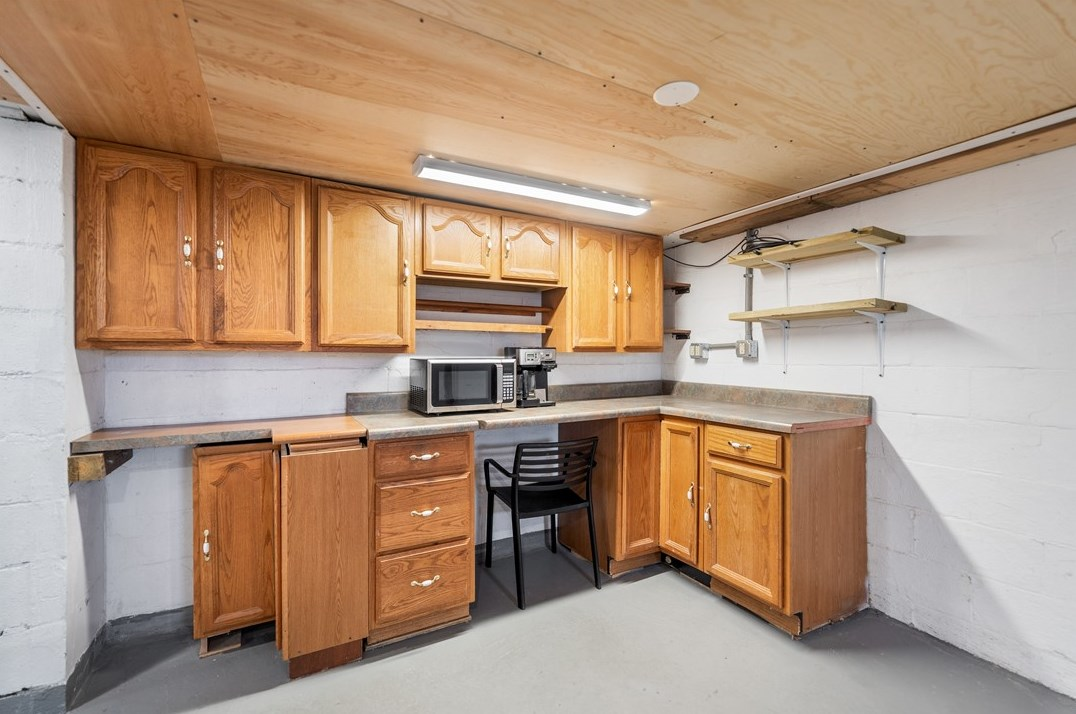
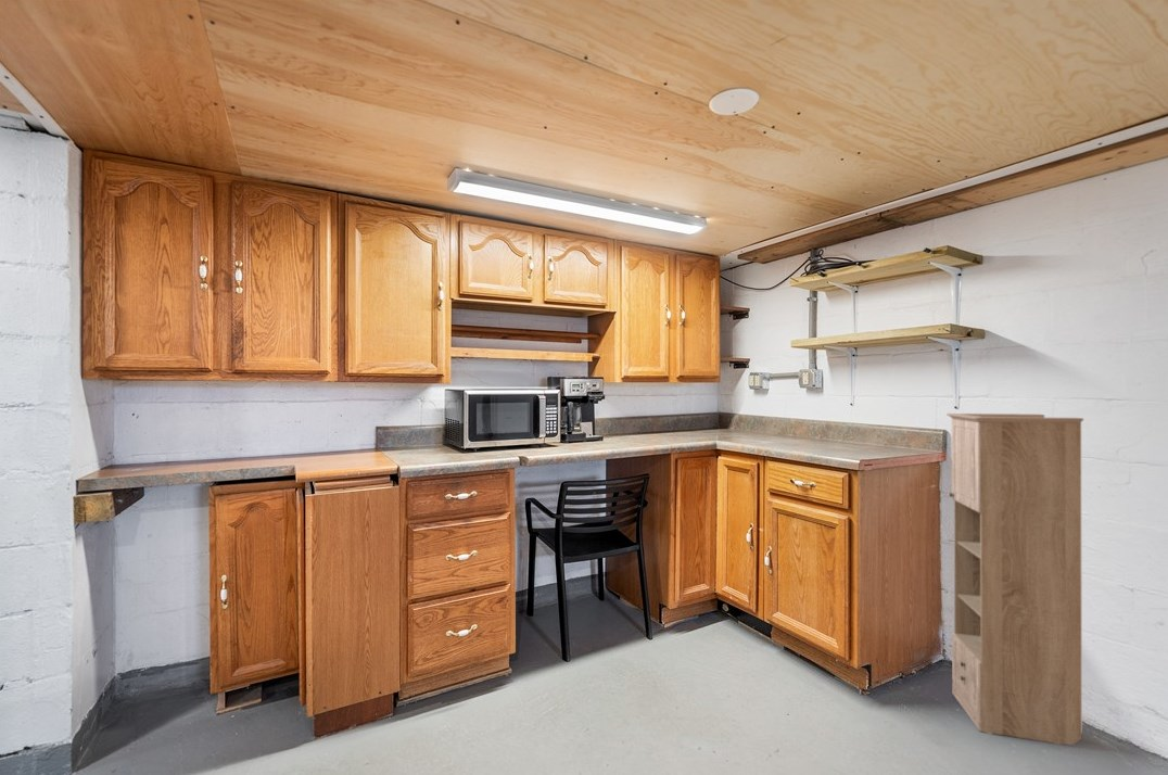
+ storage cabinet [945,412,1084,747]
